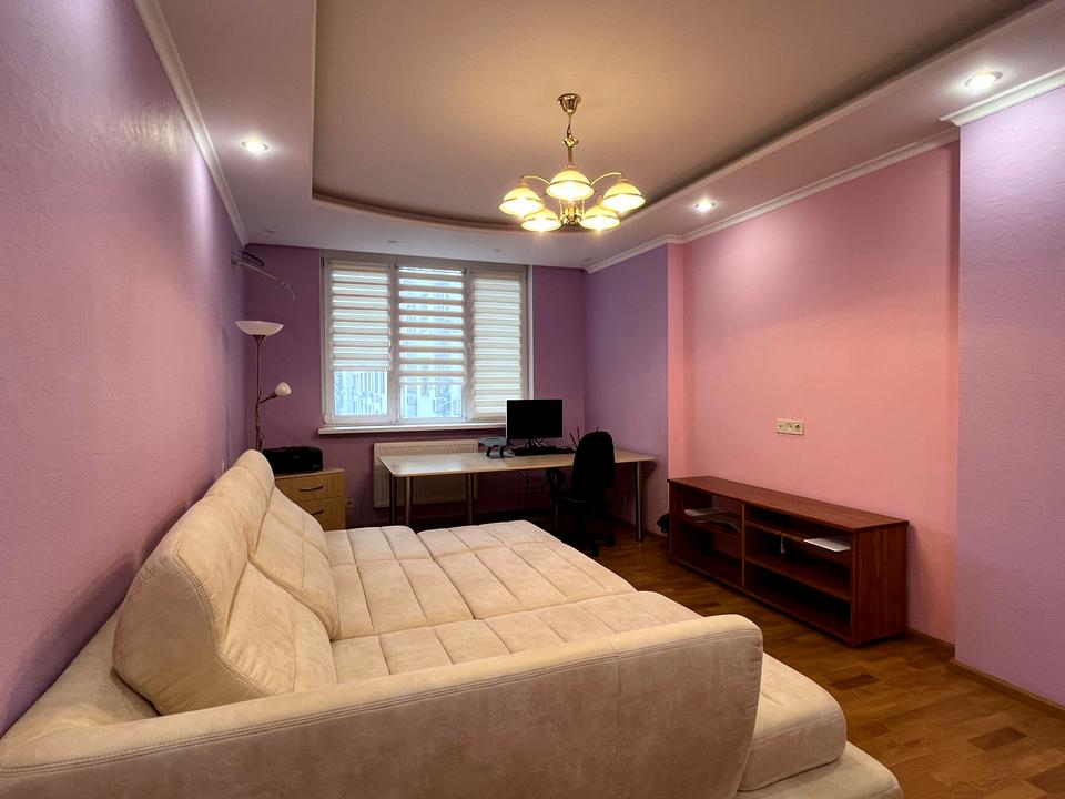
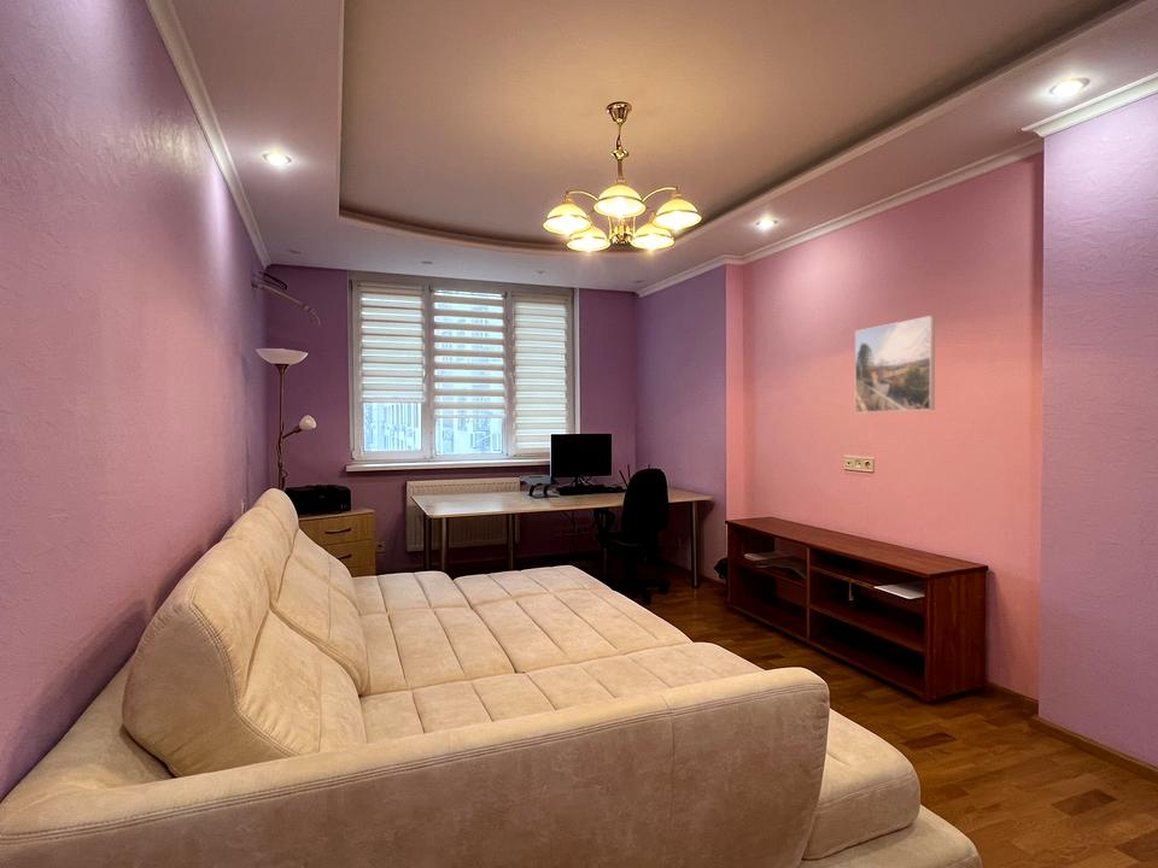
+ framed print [854,315,936,415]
